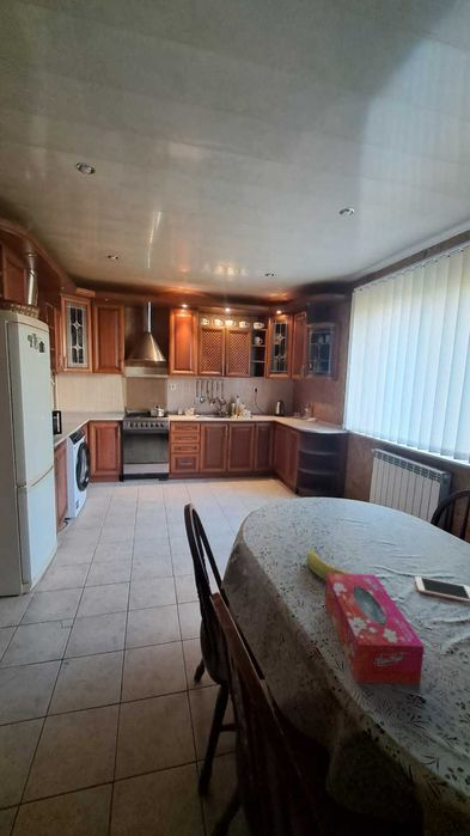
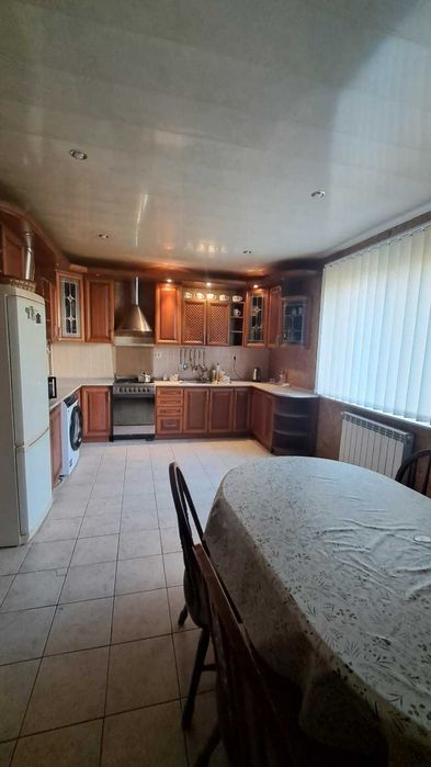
- banana [305,550,353,581]
- tissue box [324,573,426,685]
- cell phone [414,575,470,604]
